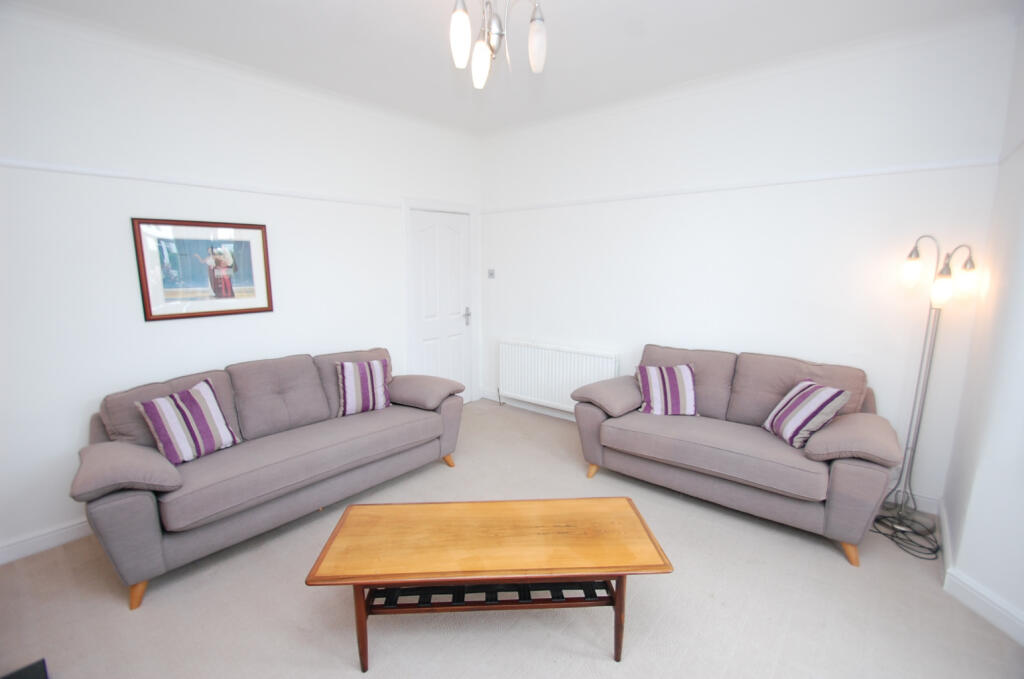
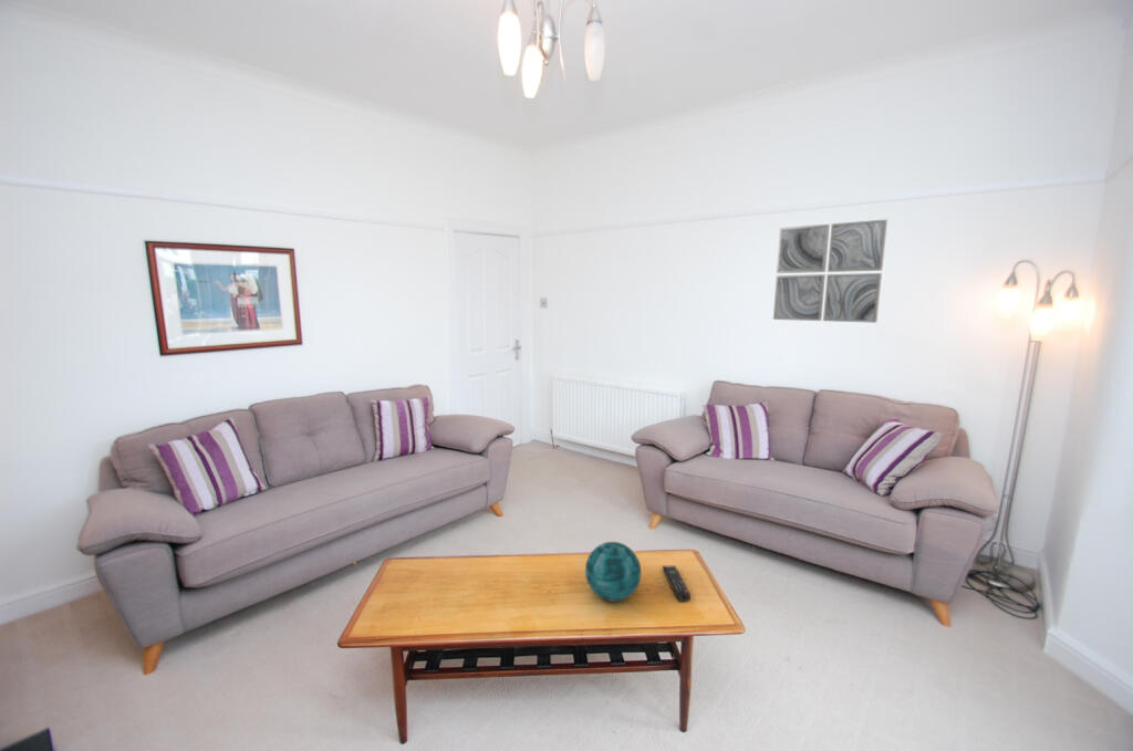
+ wall art [772,219,888,324]
+ decorative orb [584,541,642,603]
+ remote control [662,565,692,603]
